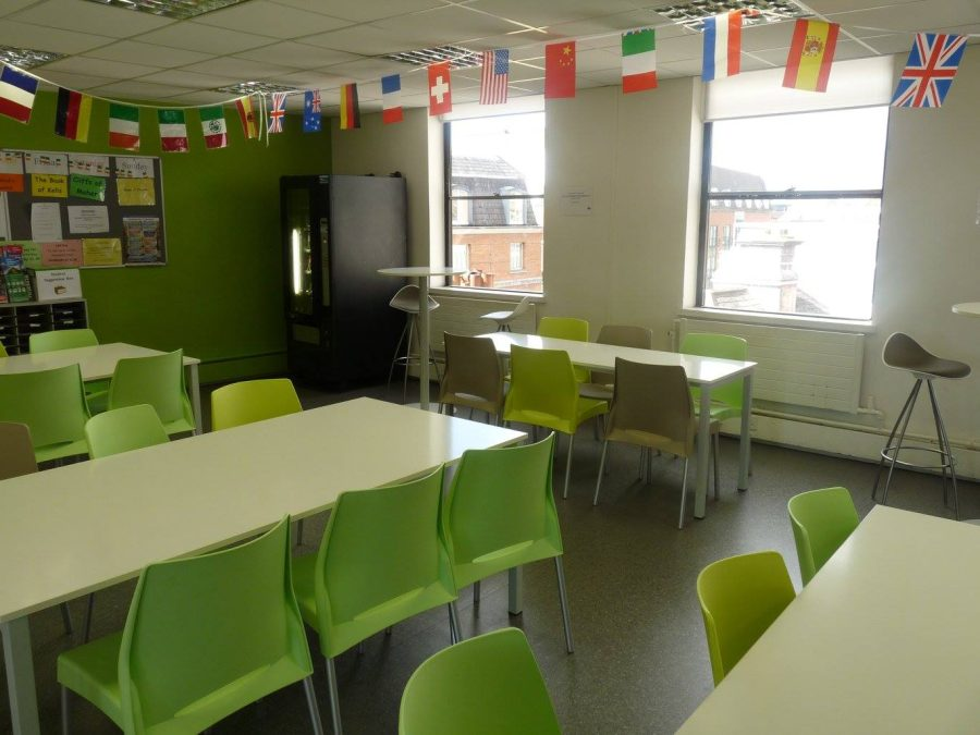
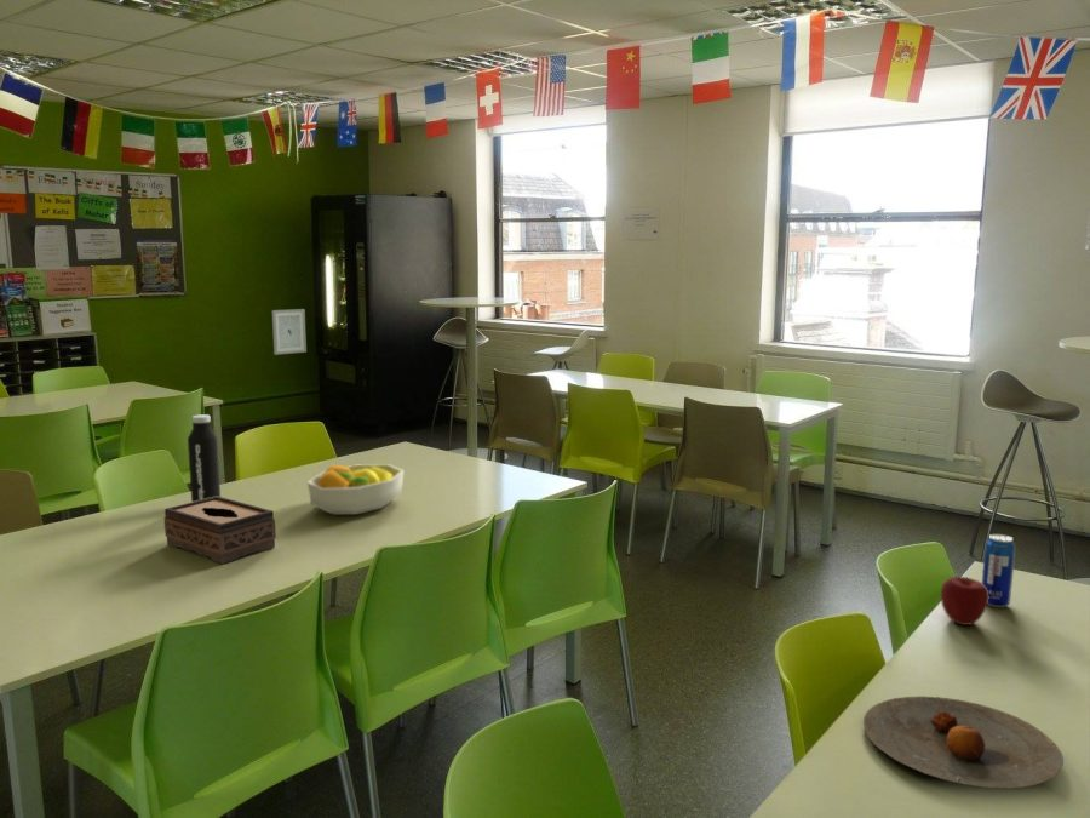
+ wall art [271,308,308,356]
+ fruit bowl [306,463,406,516]
+ beverage can [981,533,1016,608]
+ water bottle [187,413,222,503]
+ apple [940,576,989,627]
+ tissue box [164,496,277,565]
+ plate [862,696,1065,790]
